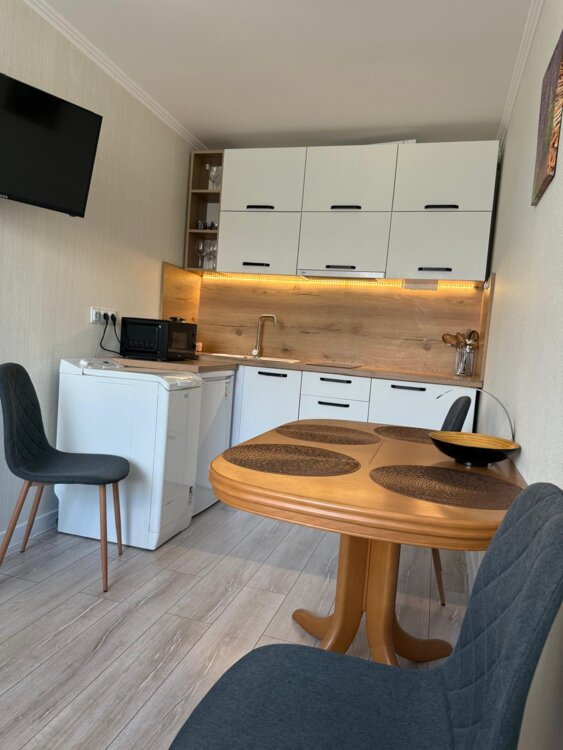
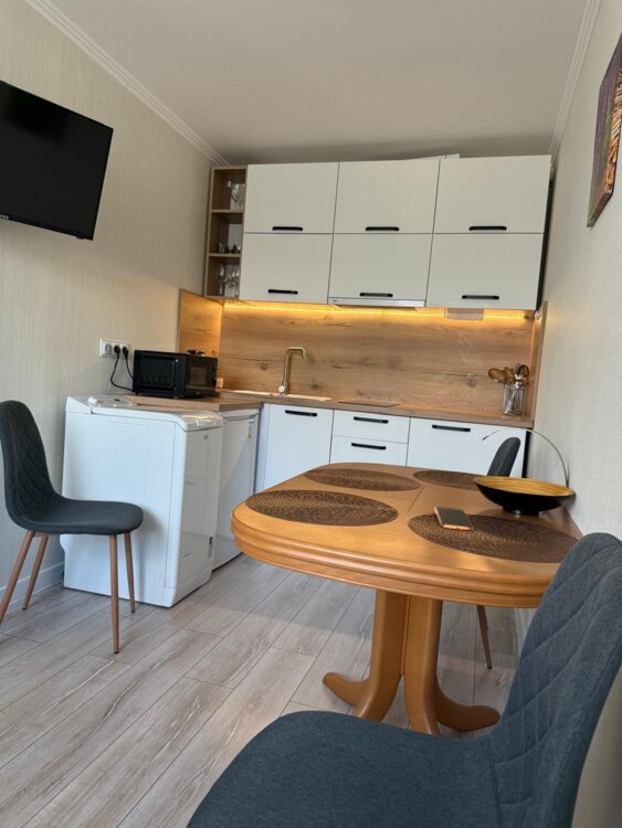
+ smartphone [433,506,474,531]
